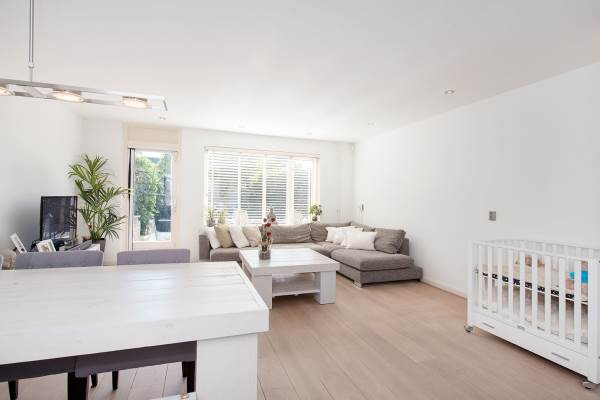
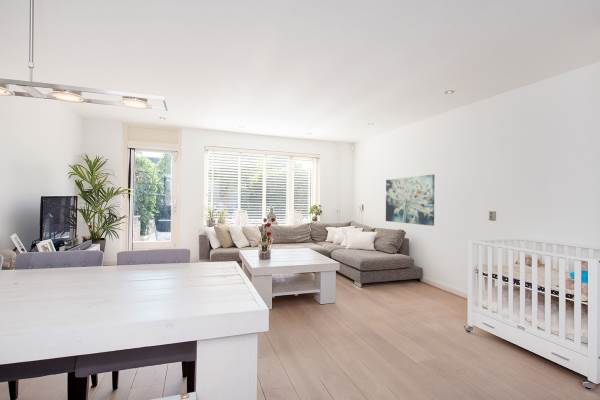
+ wall art [385,174,435,227]
